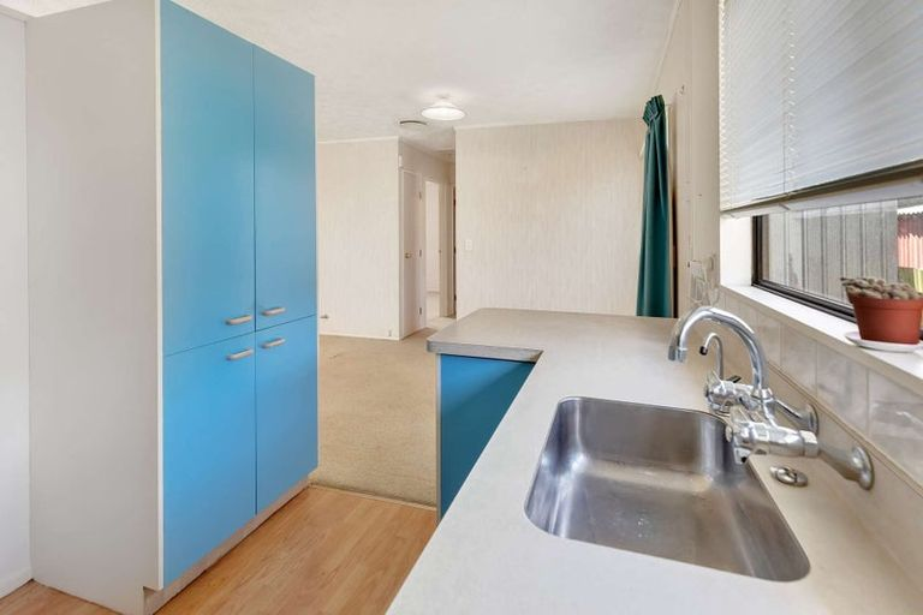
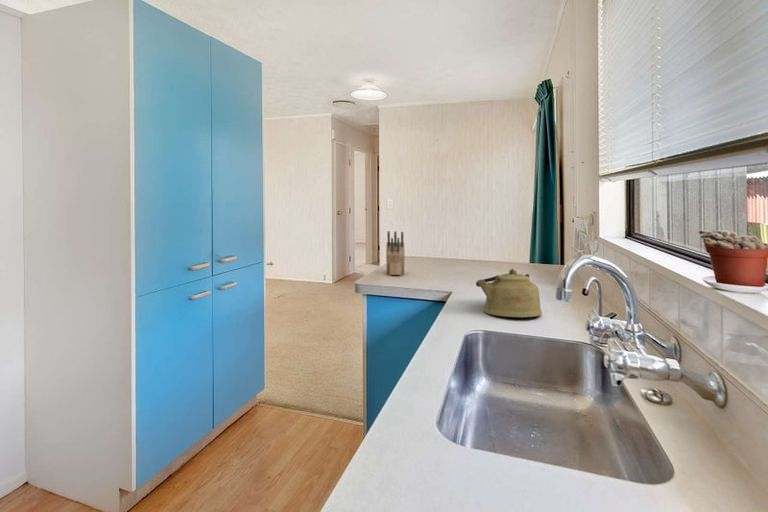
+ kettle [475,268,543,318]
+ knife block [385,230,406,276]
